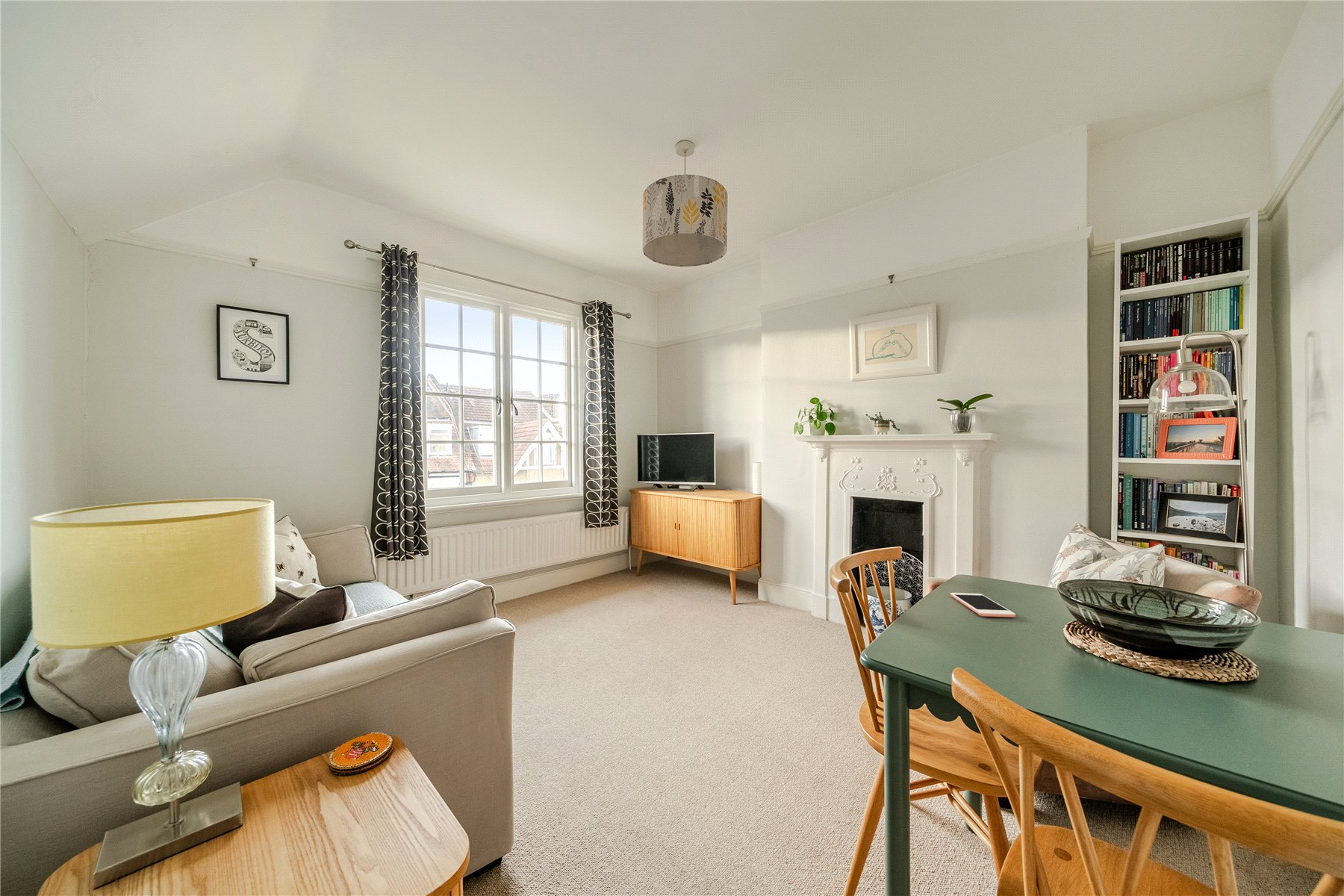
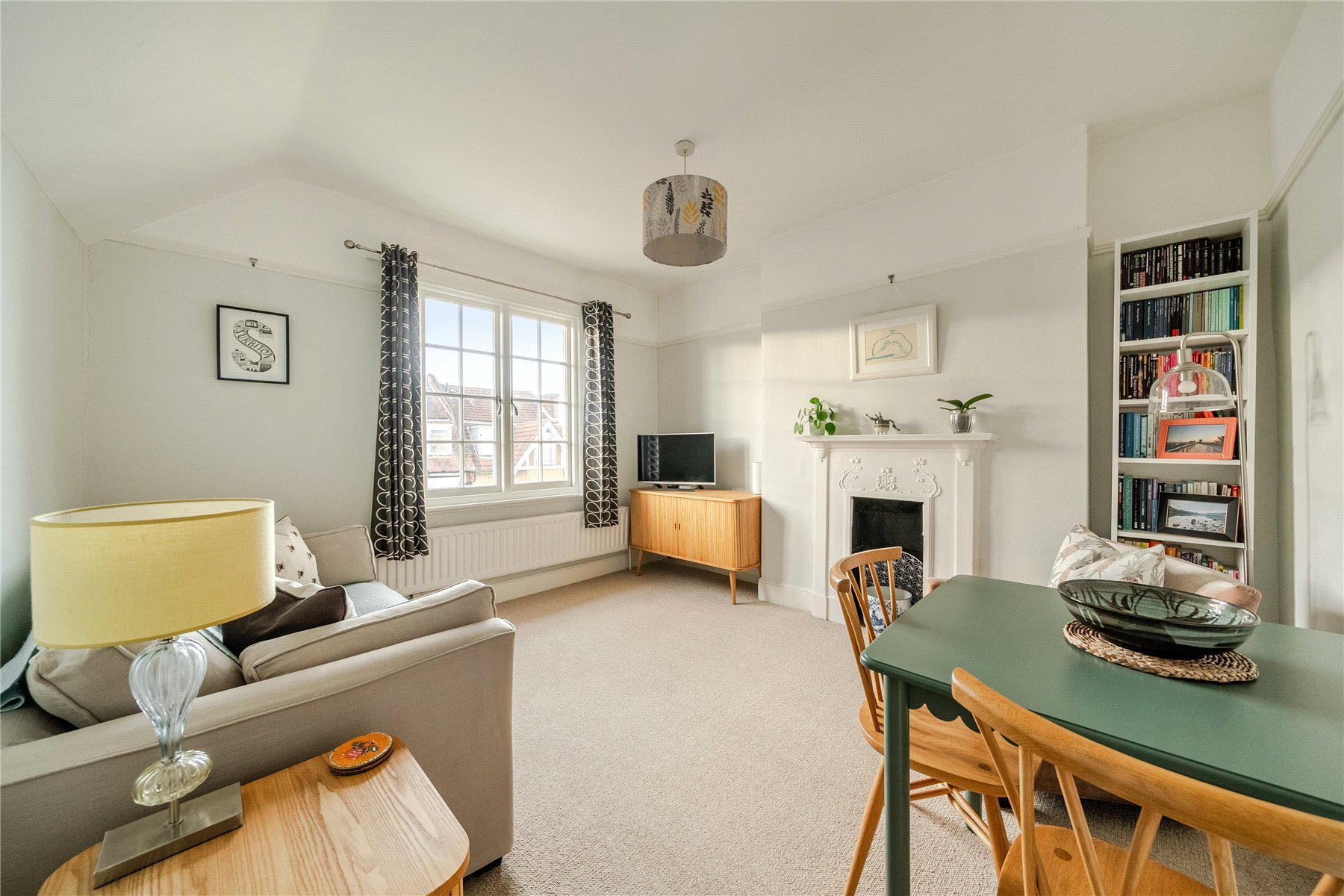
- cell phone [950,592,1016,618]
